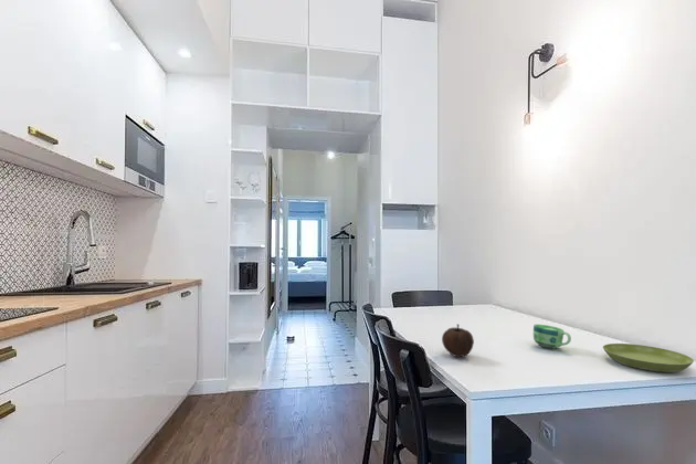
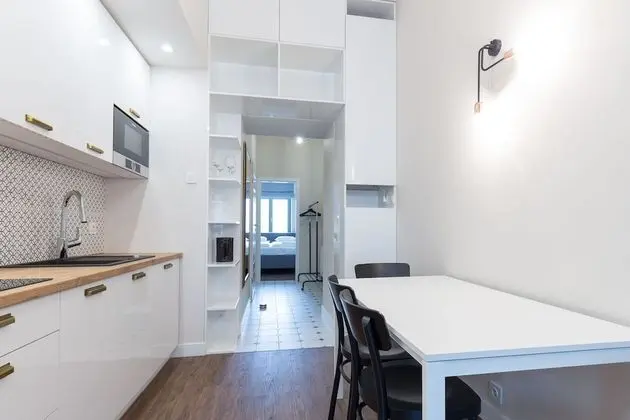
- fruit [441,323,475,358]
- saucer [602,342,695,373]
- cup [532,324,572,349]
